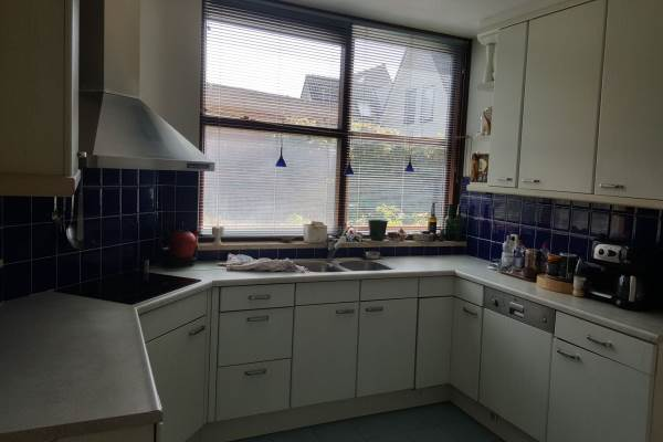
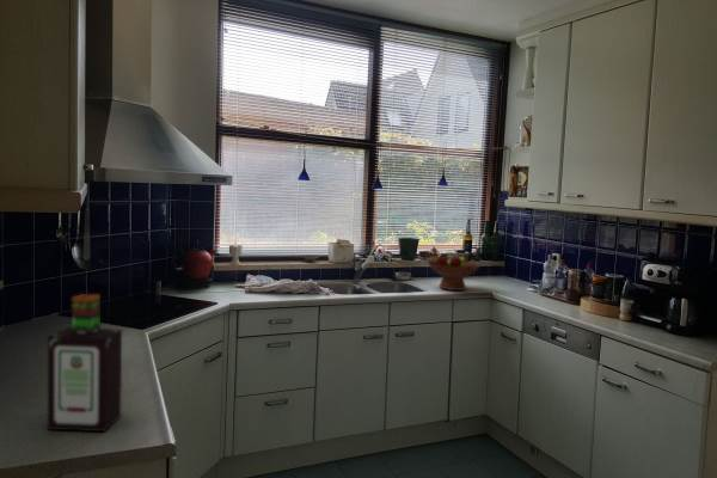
+ fruit bowl [427,251,482,292]
+ bottle [47,293,123,433]
